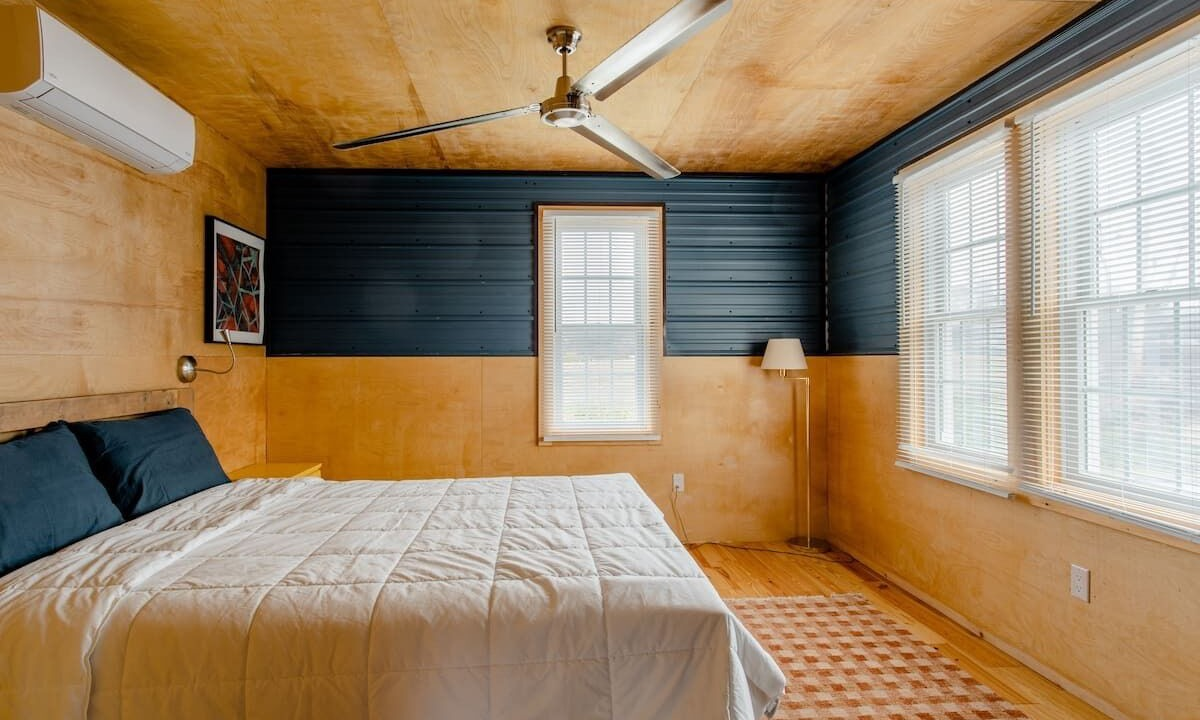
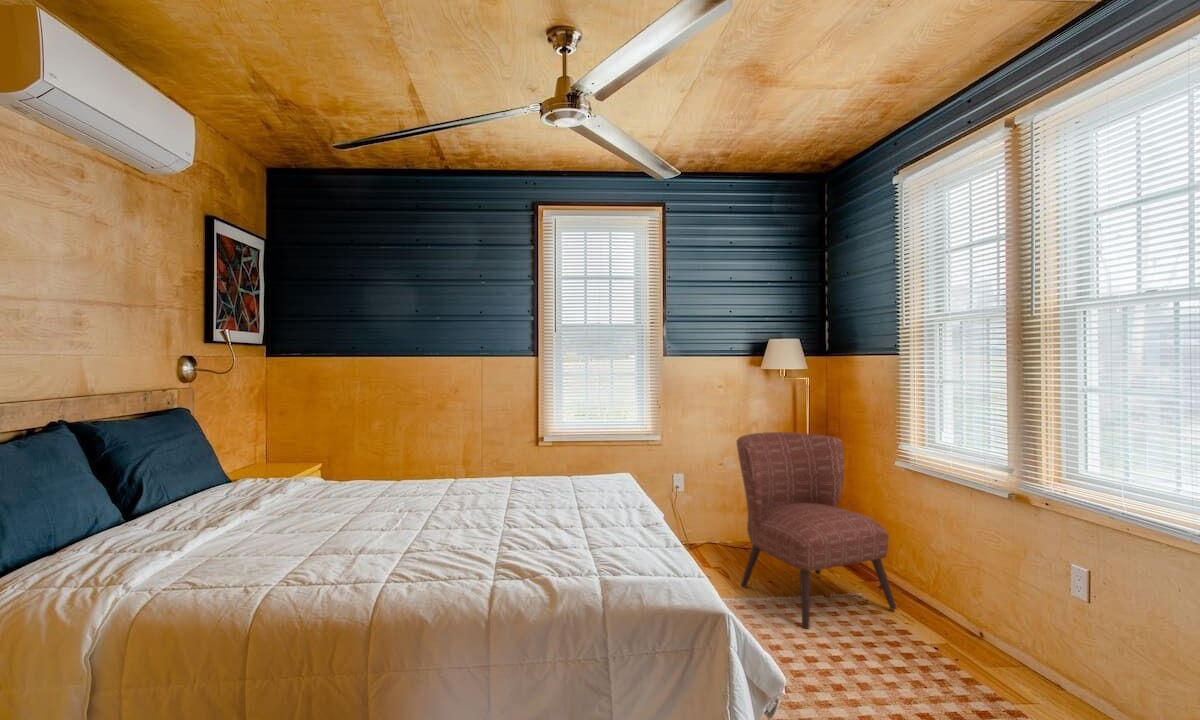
+ chair [735,431,897,630]
